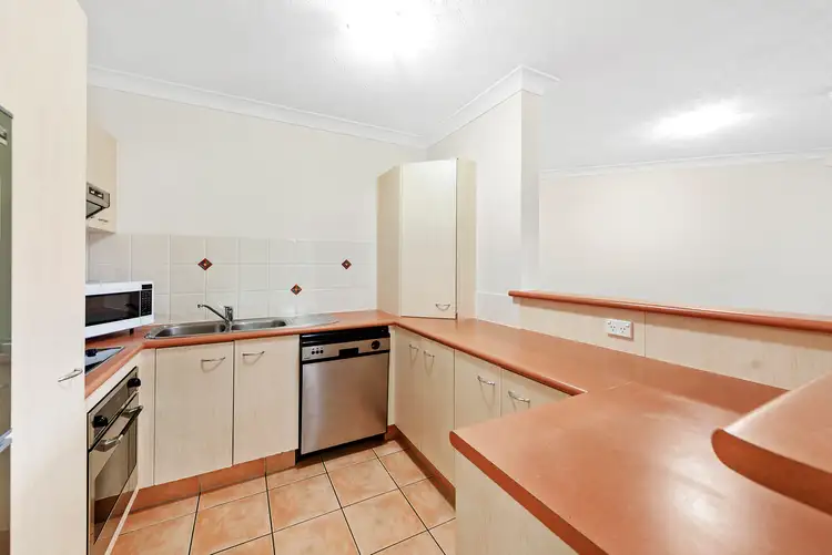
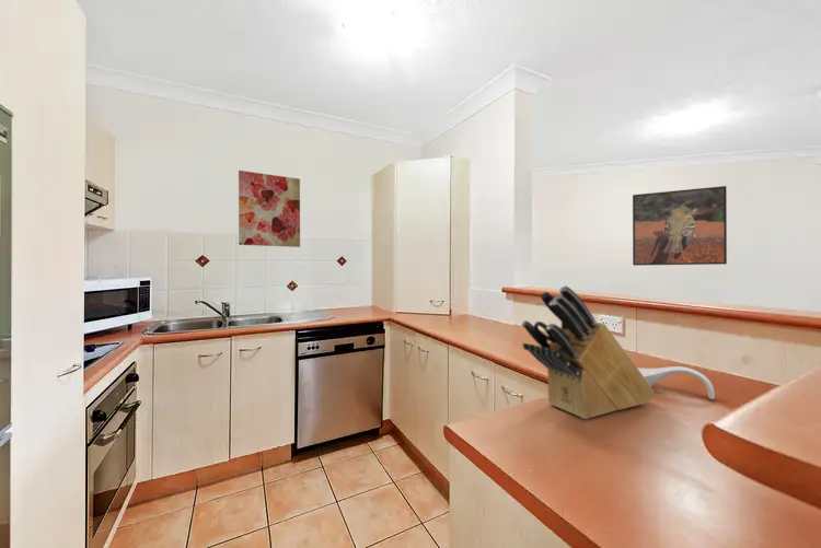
+ spoon rest [636,365,716,400]
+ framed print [632,185,728,267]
+ wall art [238,170,301,248]
+ knife block [520,284,656,420]
